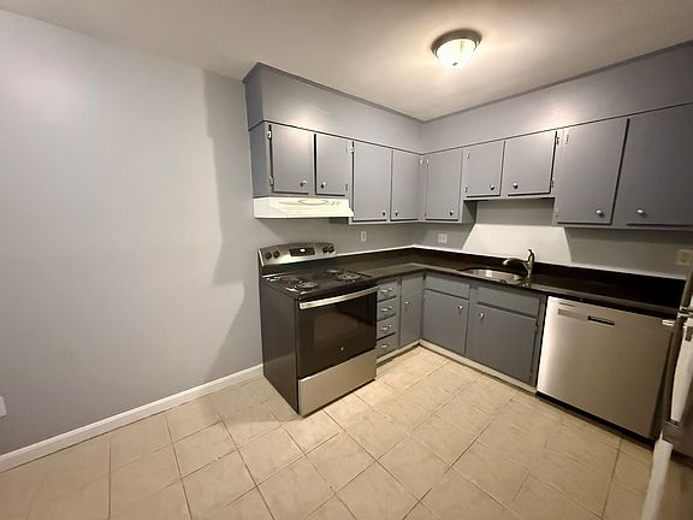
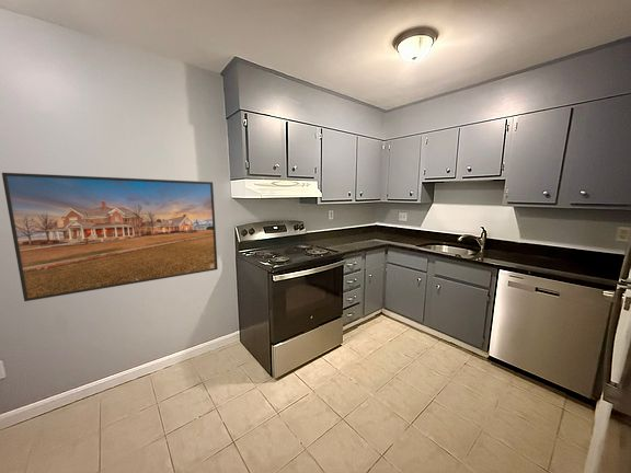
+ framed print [1,172,218,302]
